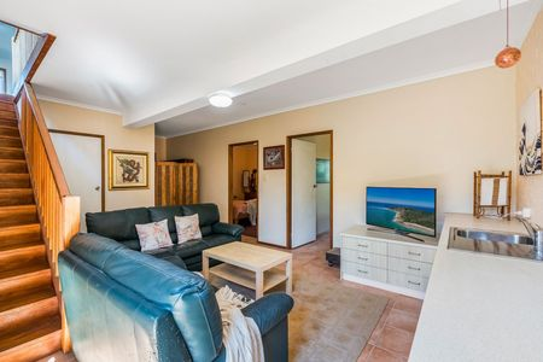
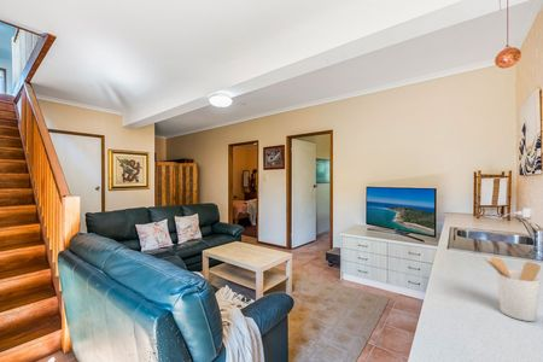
+ utensil holder [481,255,542,322]
